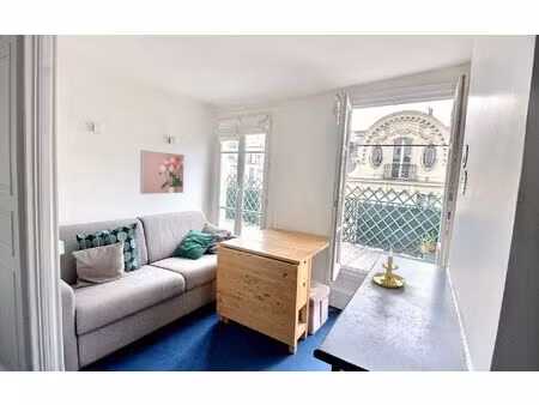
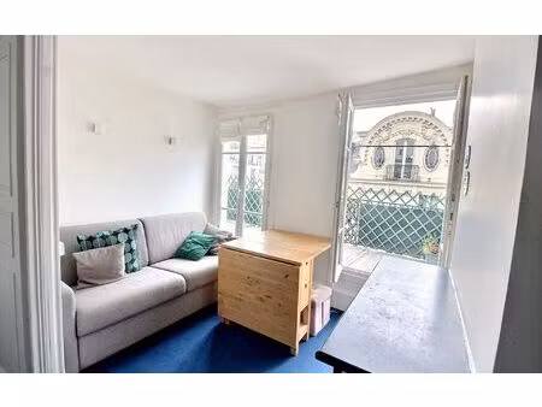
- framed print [139,149,186,195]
- candle holder [371,246,406,289]
